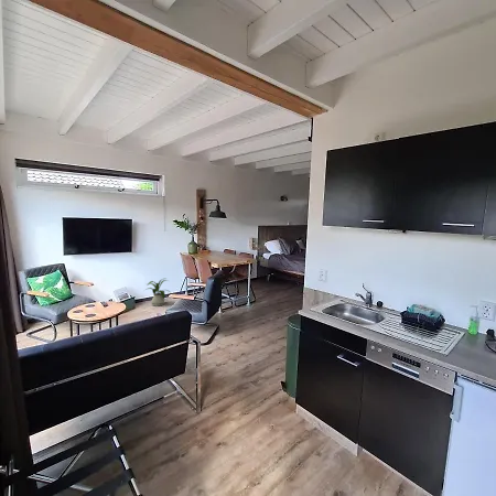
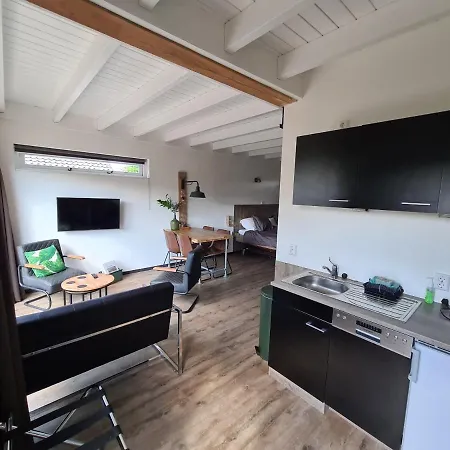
- house plant [144,278,171,308]
